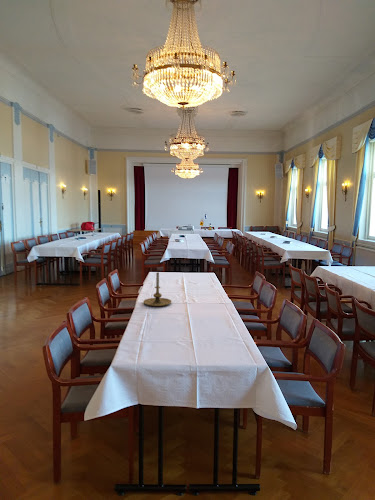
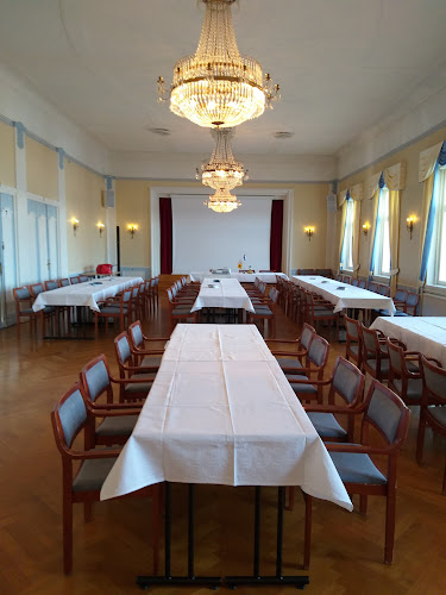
- candle holder [143,271,172,307]
